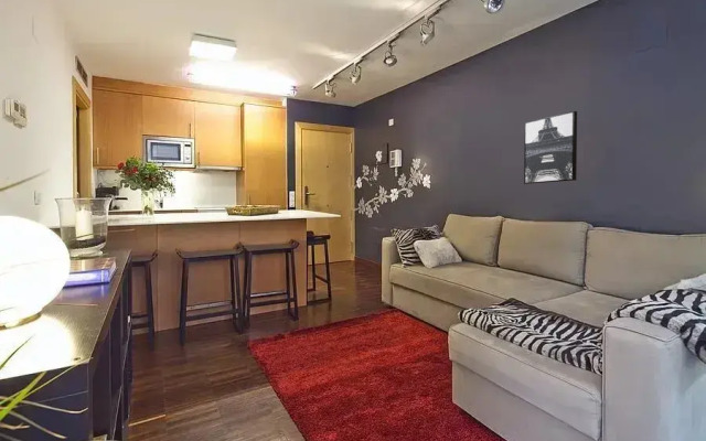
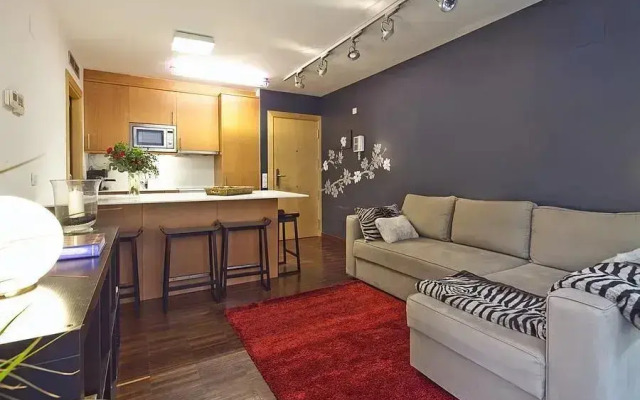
- wall art [523,110,578,185]
